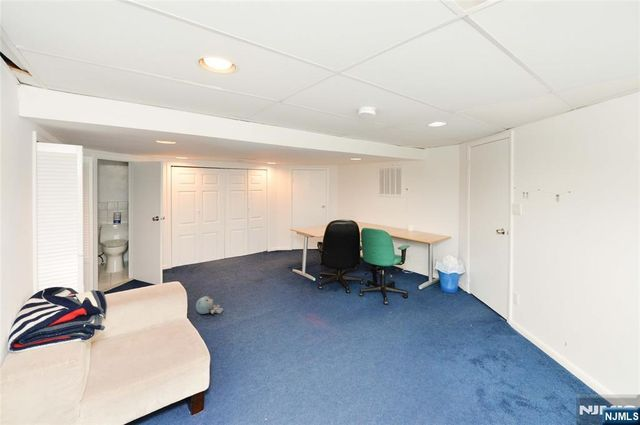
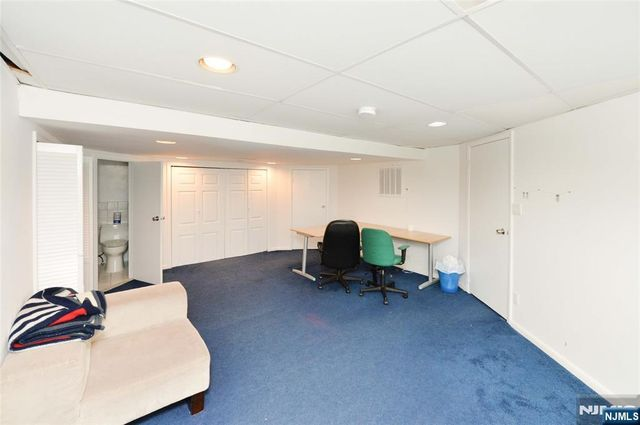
- plush toy [195,295,224,315]
